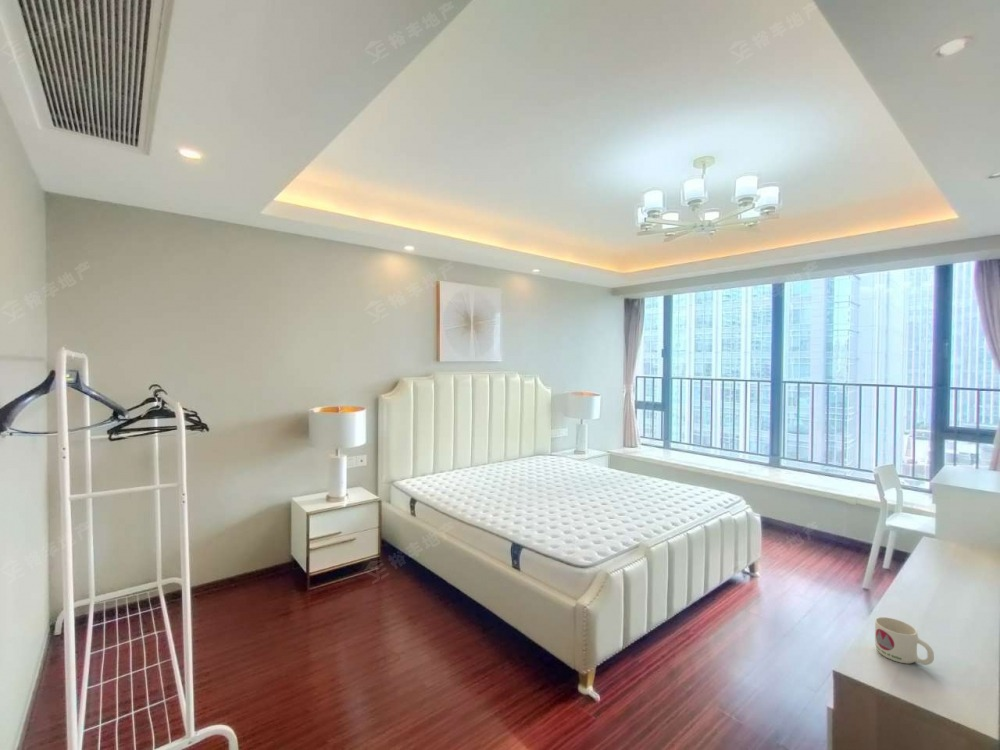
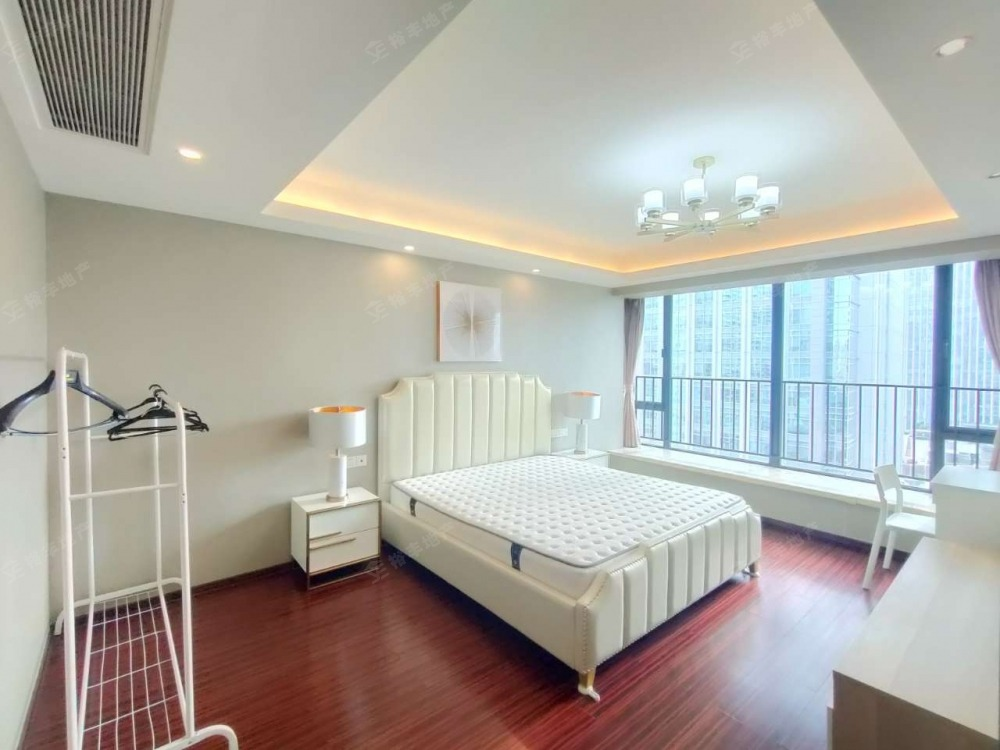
- mug [874,616,935,666]
